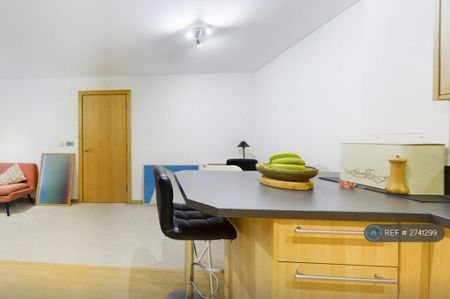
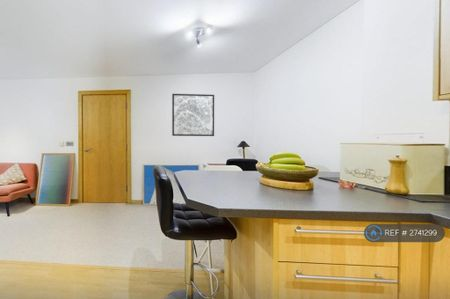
+ wall art [171,93,215,137]
